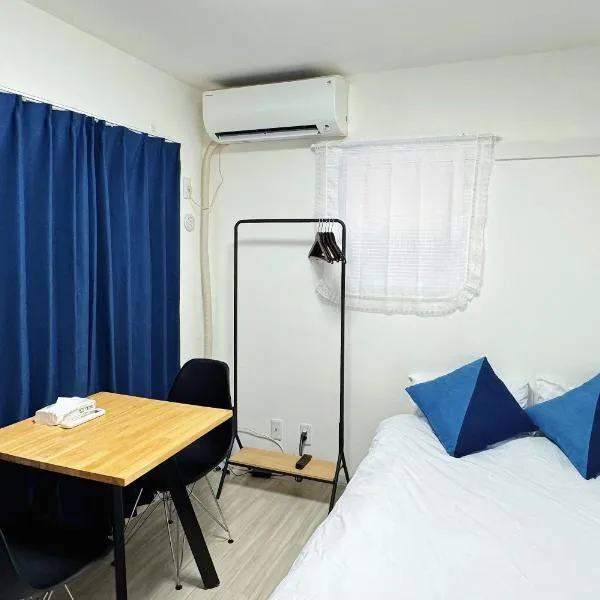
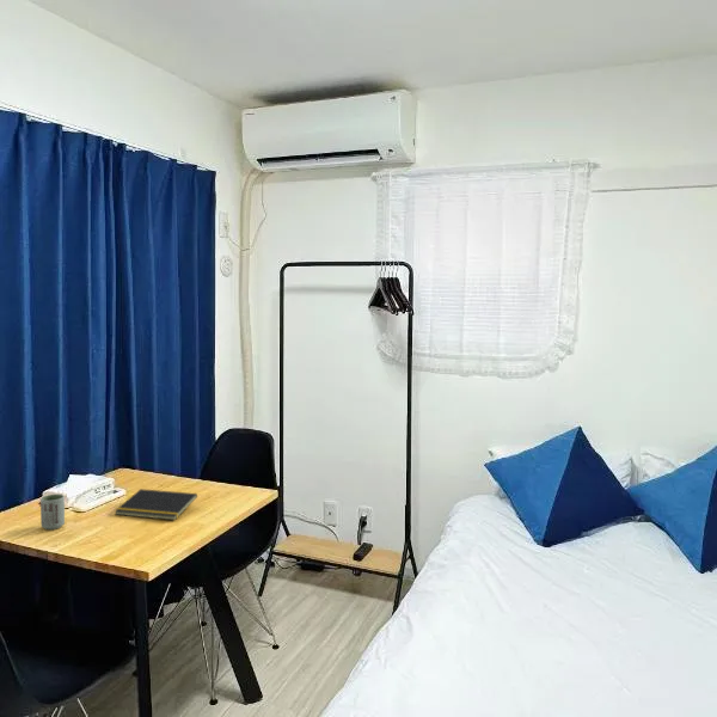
+ cup [39,494,66,531]
+ notepad [114,488,198,521]
